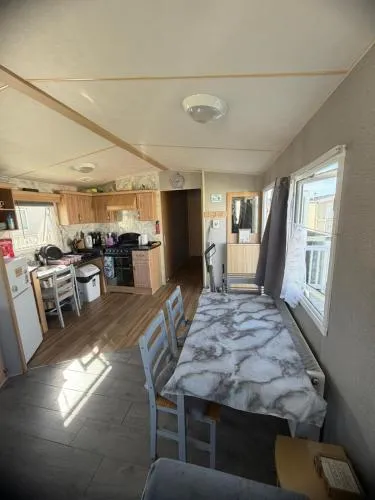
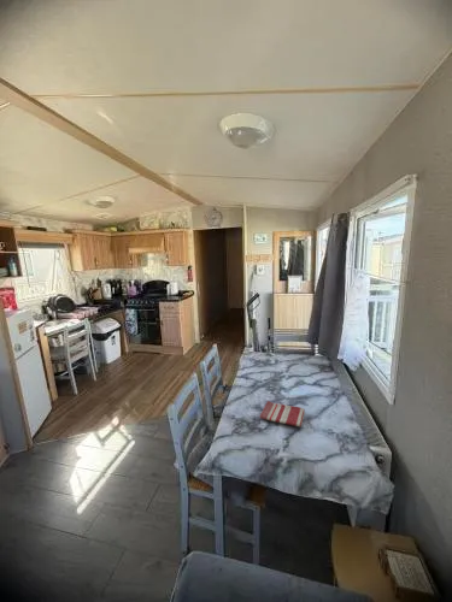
+ dish towel [259,400,306,429]
